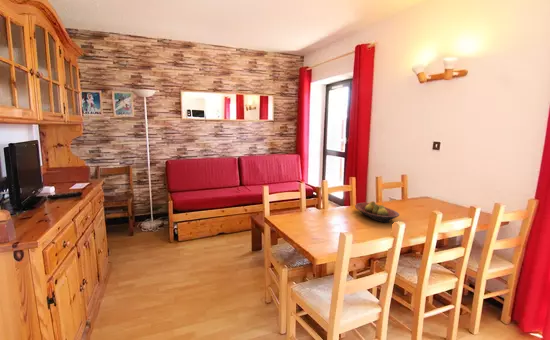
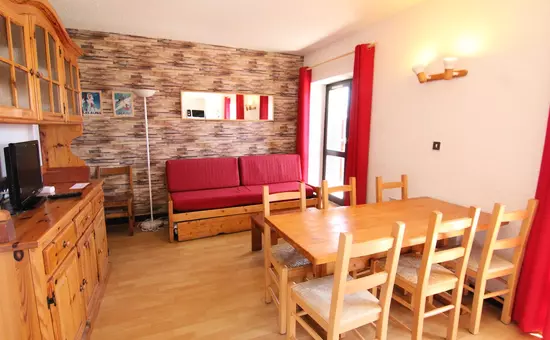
- fruit bowl [354,200,400,223]
